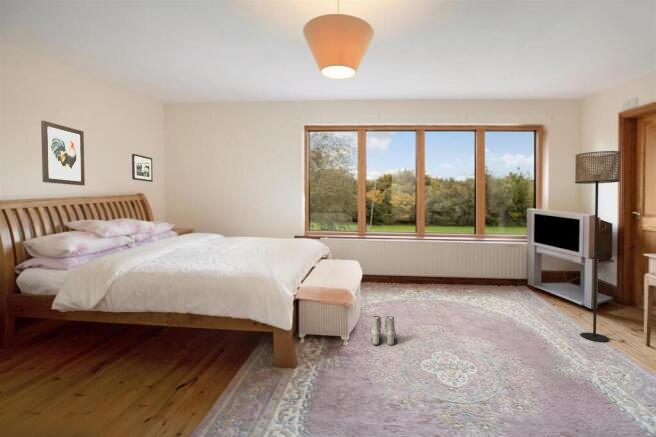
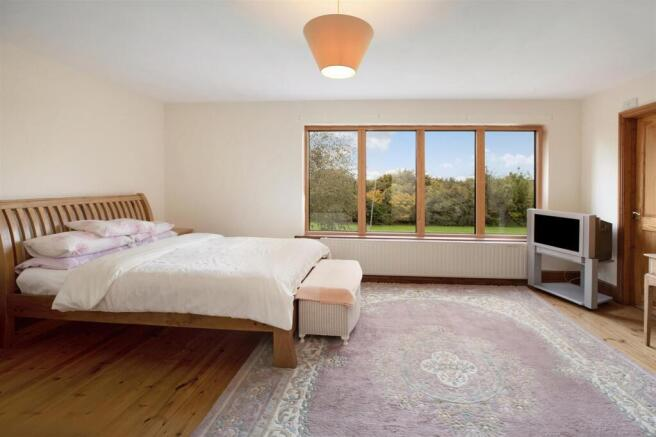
- picture frame [131,153,154,183]
- boots [370,315,397,346]
- wall art [40,120,86,186]
- floor lamp [574,150,622,343]
